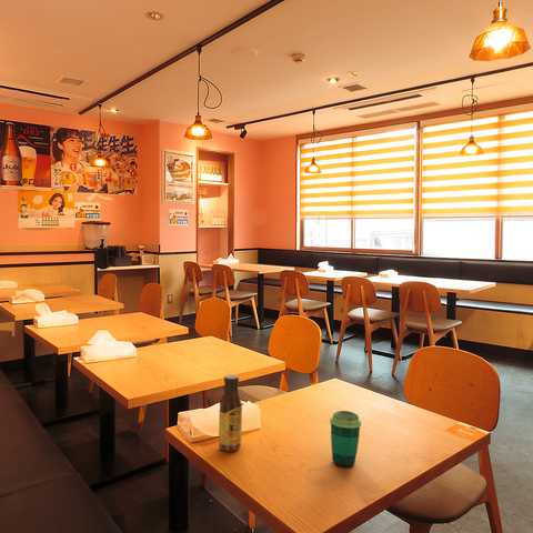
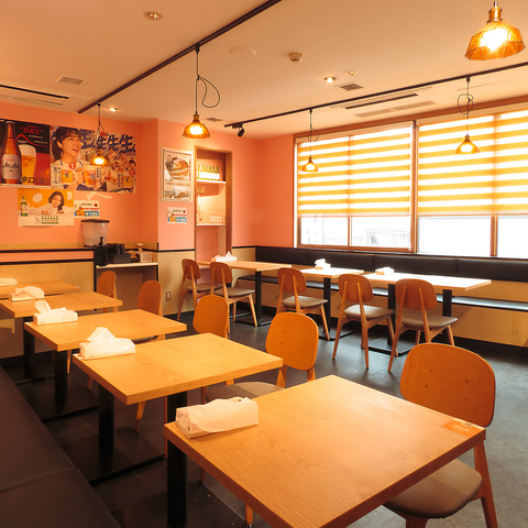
- cup [329,410,362,469]
- sauce bottle [218,374,243,452]
